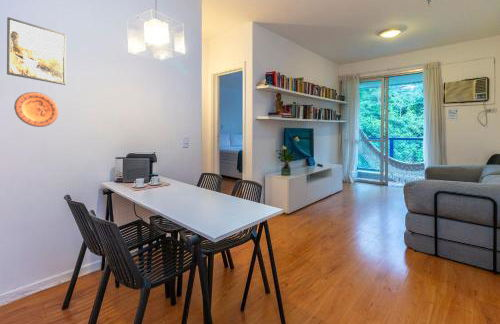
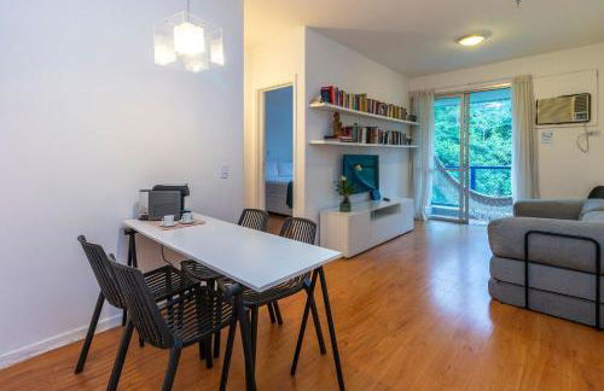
- decorative plate [13,91,59,128]
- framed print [6,16,67,86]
